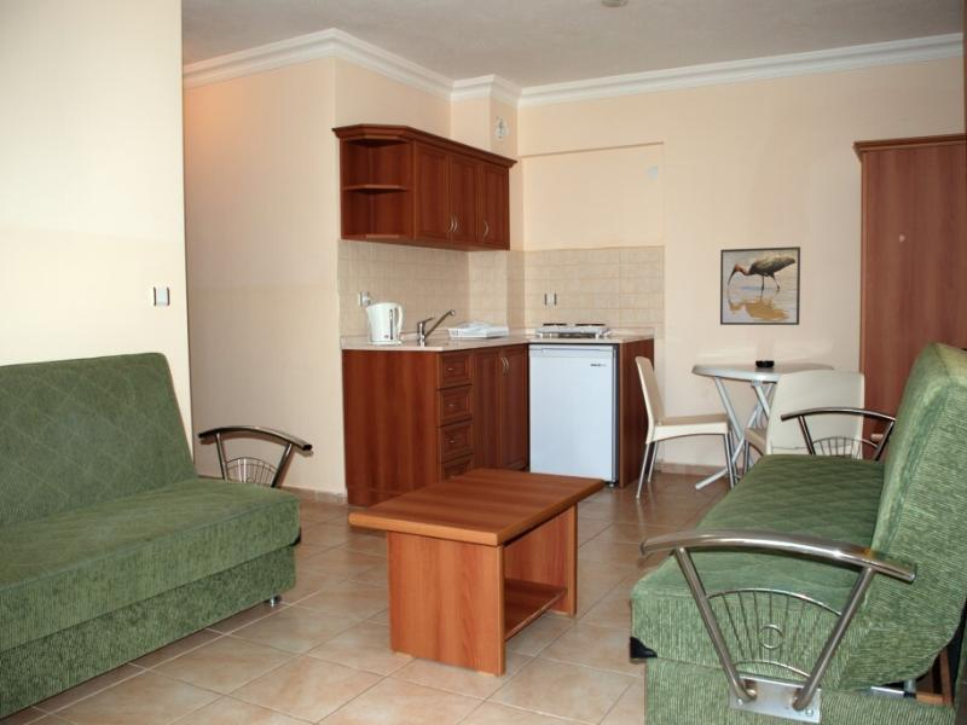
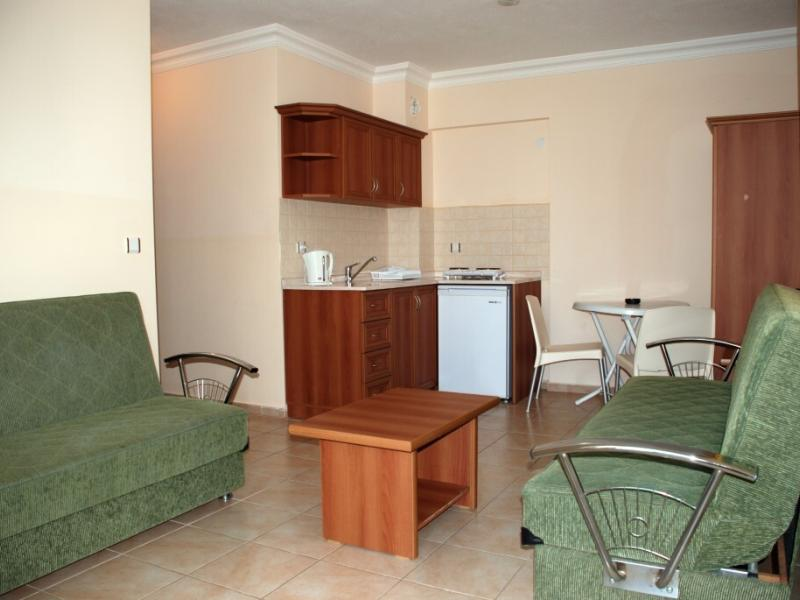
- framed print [719,245,801,326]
